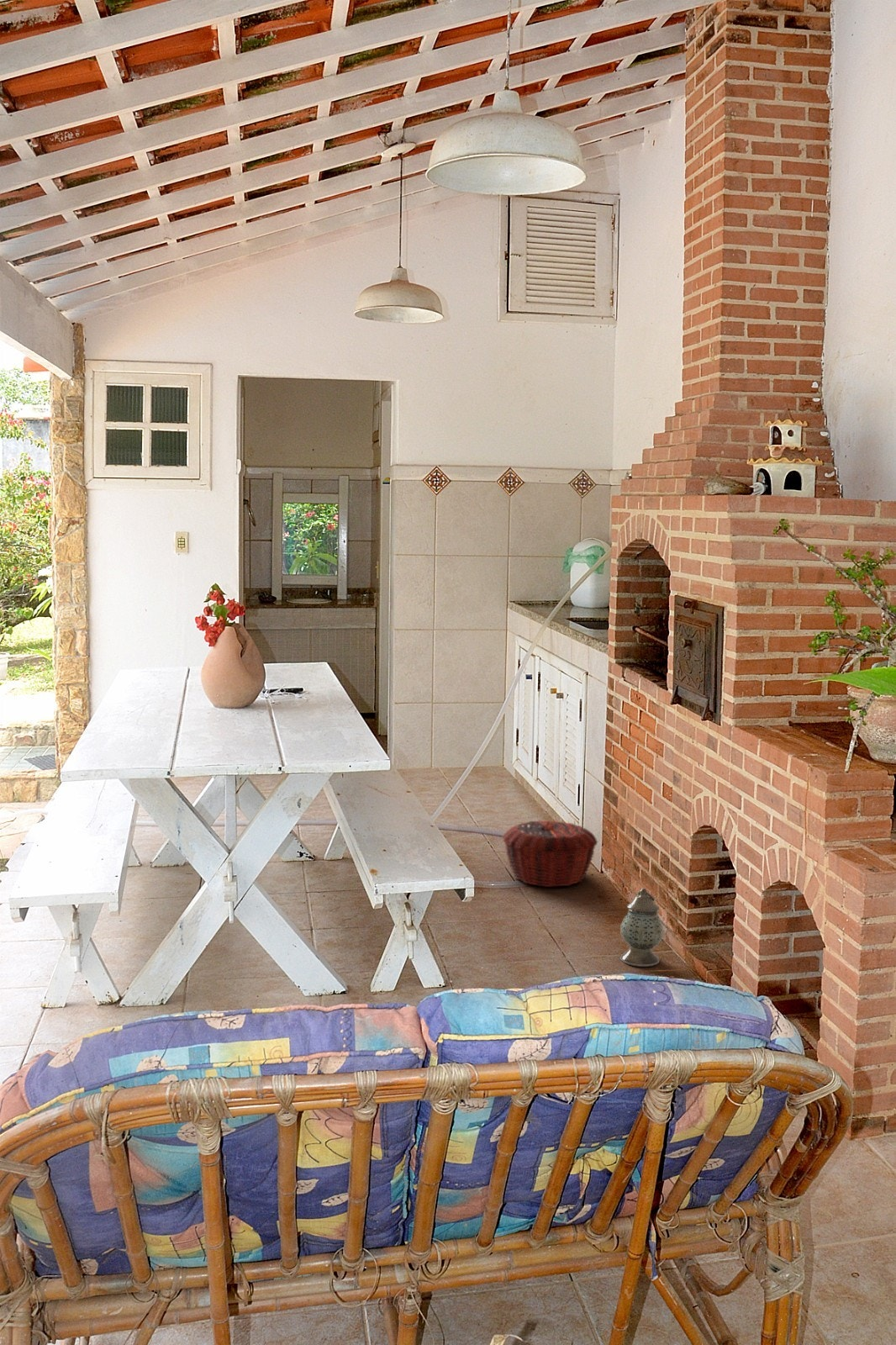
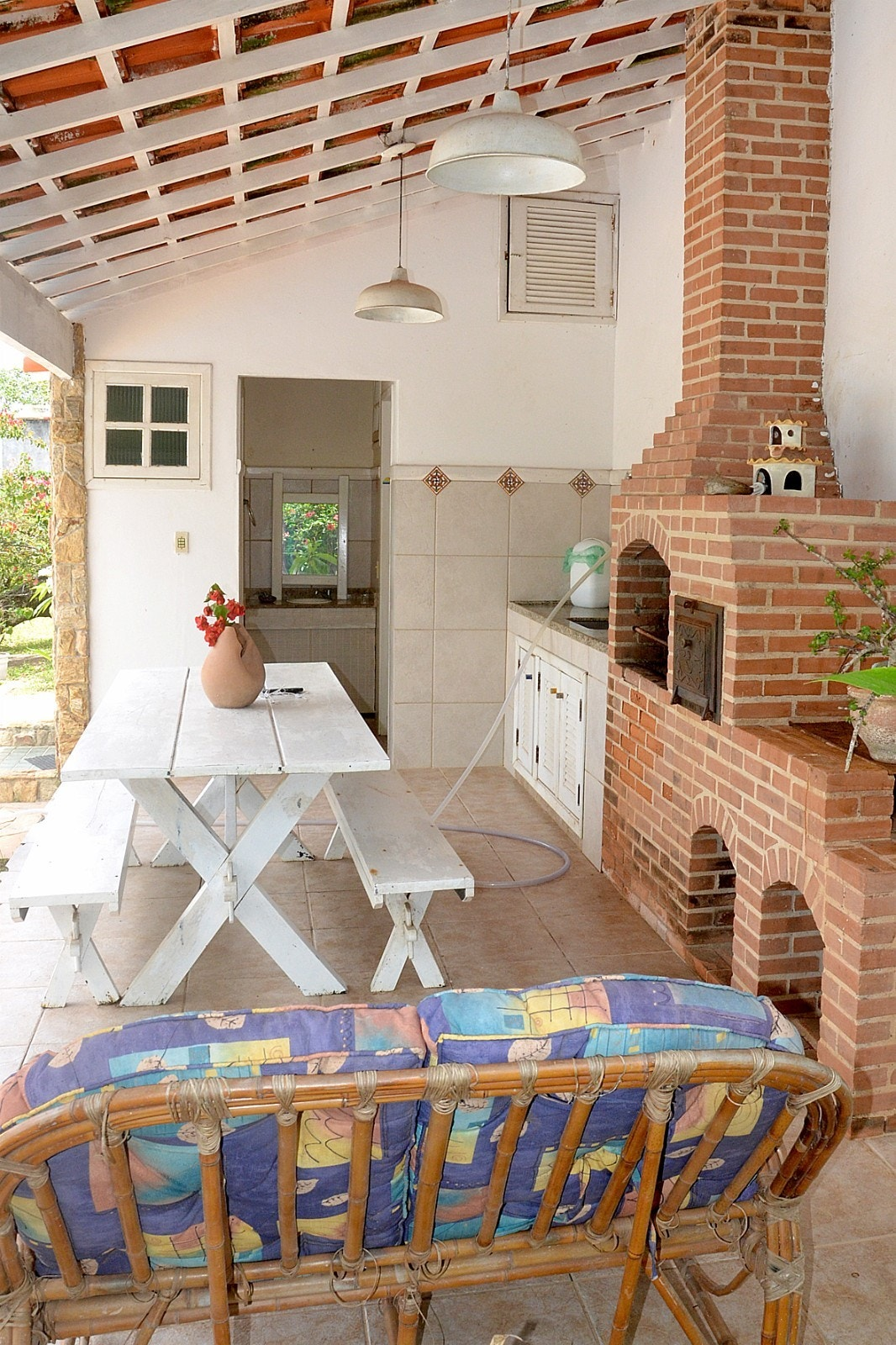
- lantern [619,888,664,968]
- woven basket [501,820,598,888]
